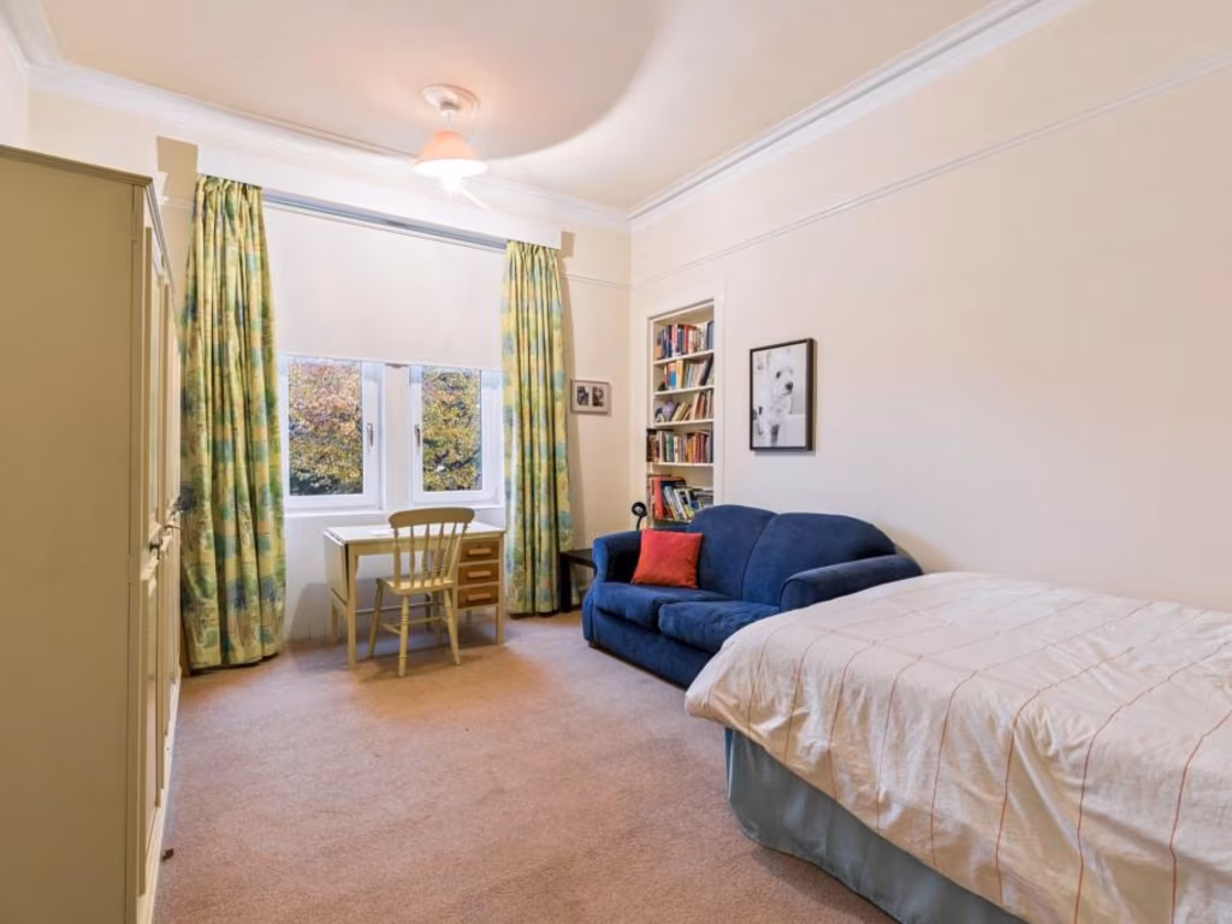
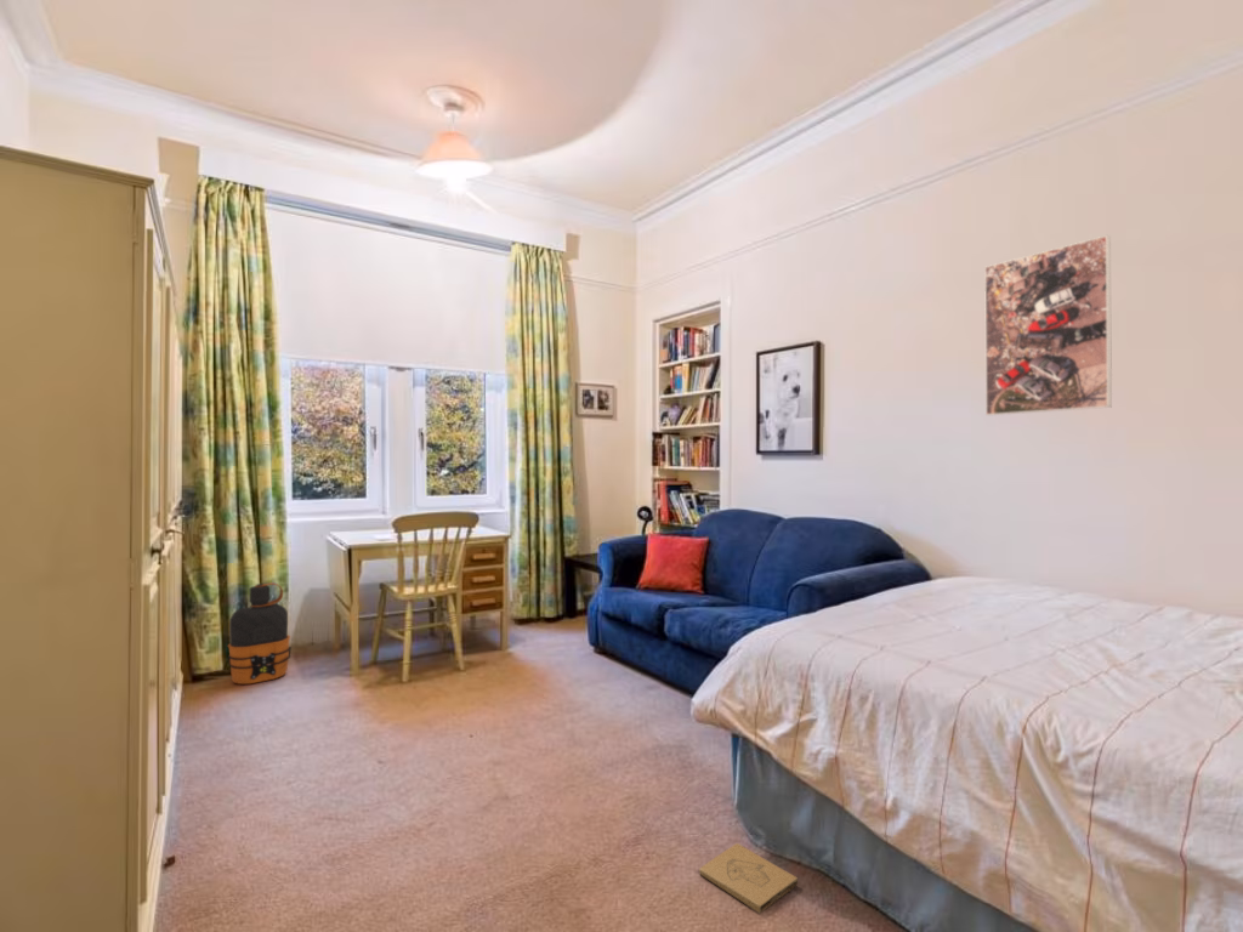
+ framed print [983,234,1113,416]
+ water bottle [227,582,293,686]
+ box [698,842,799,915]
